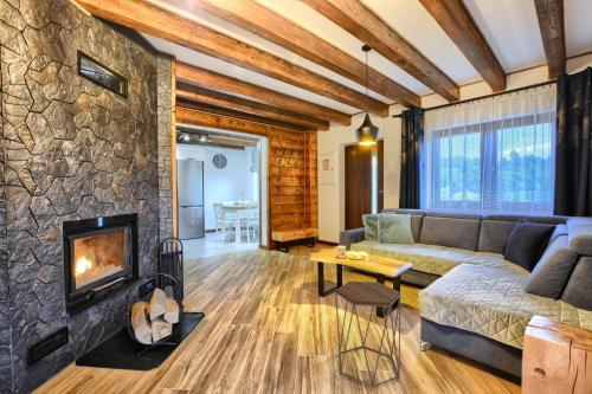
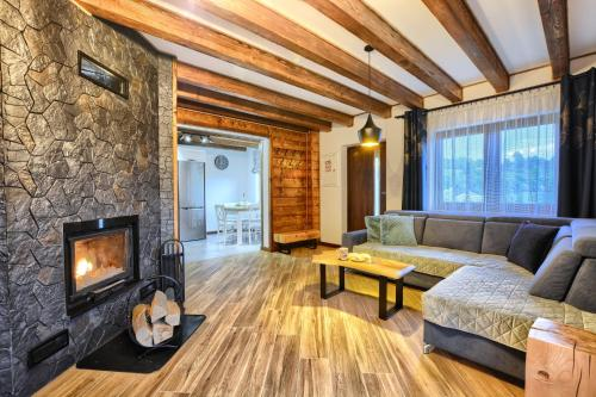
- side table [334,280,401,388]
